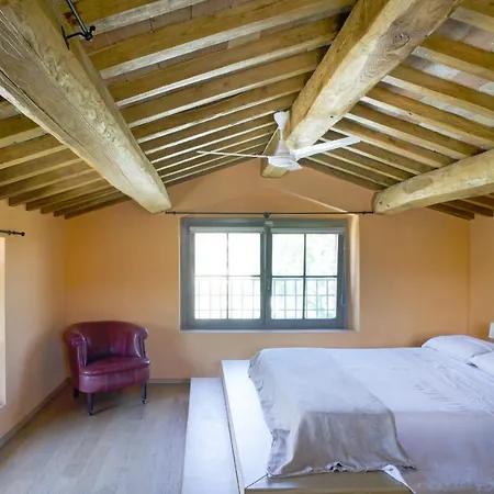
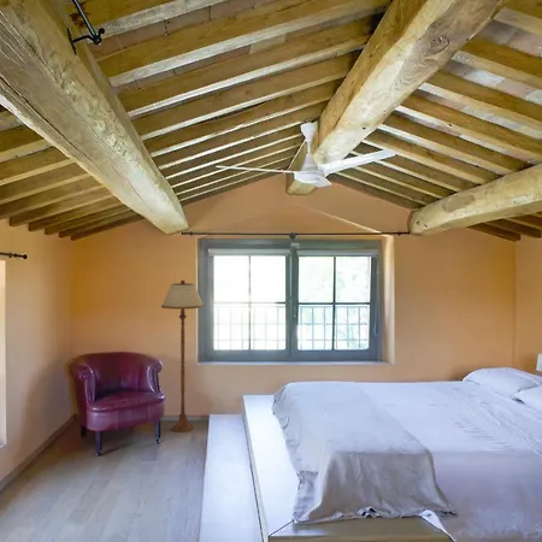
+ floor lamp [160,279,206,434]
